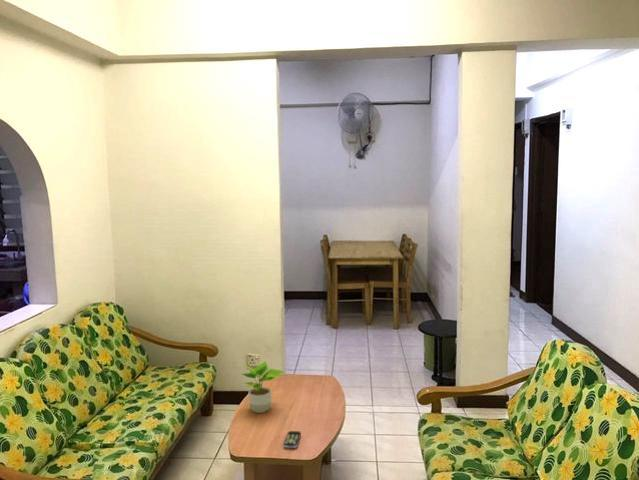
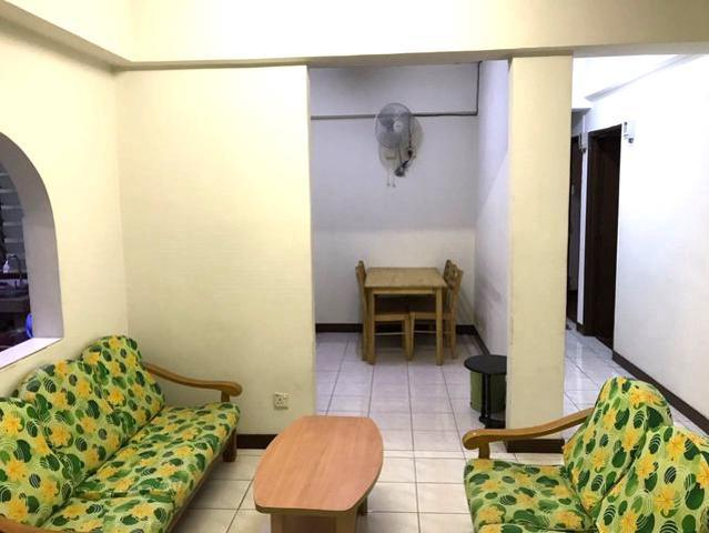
- remote control [282,430,302,449]
- potted plant [241,360,286,414]
